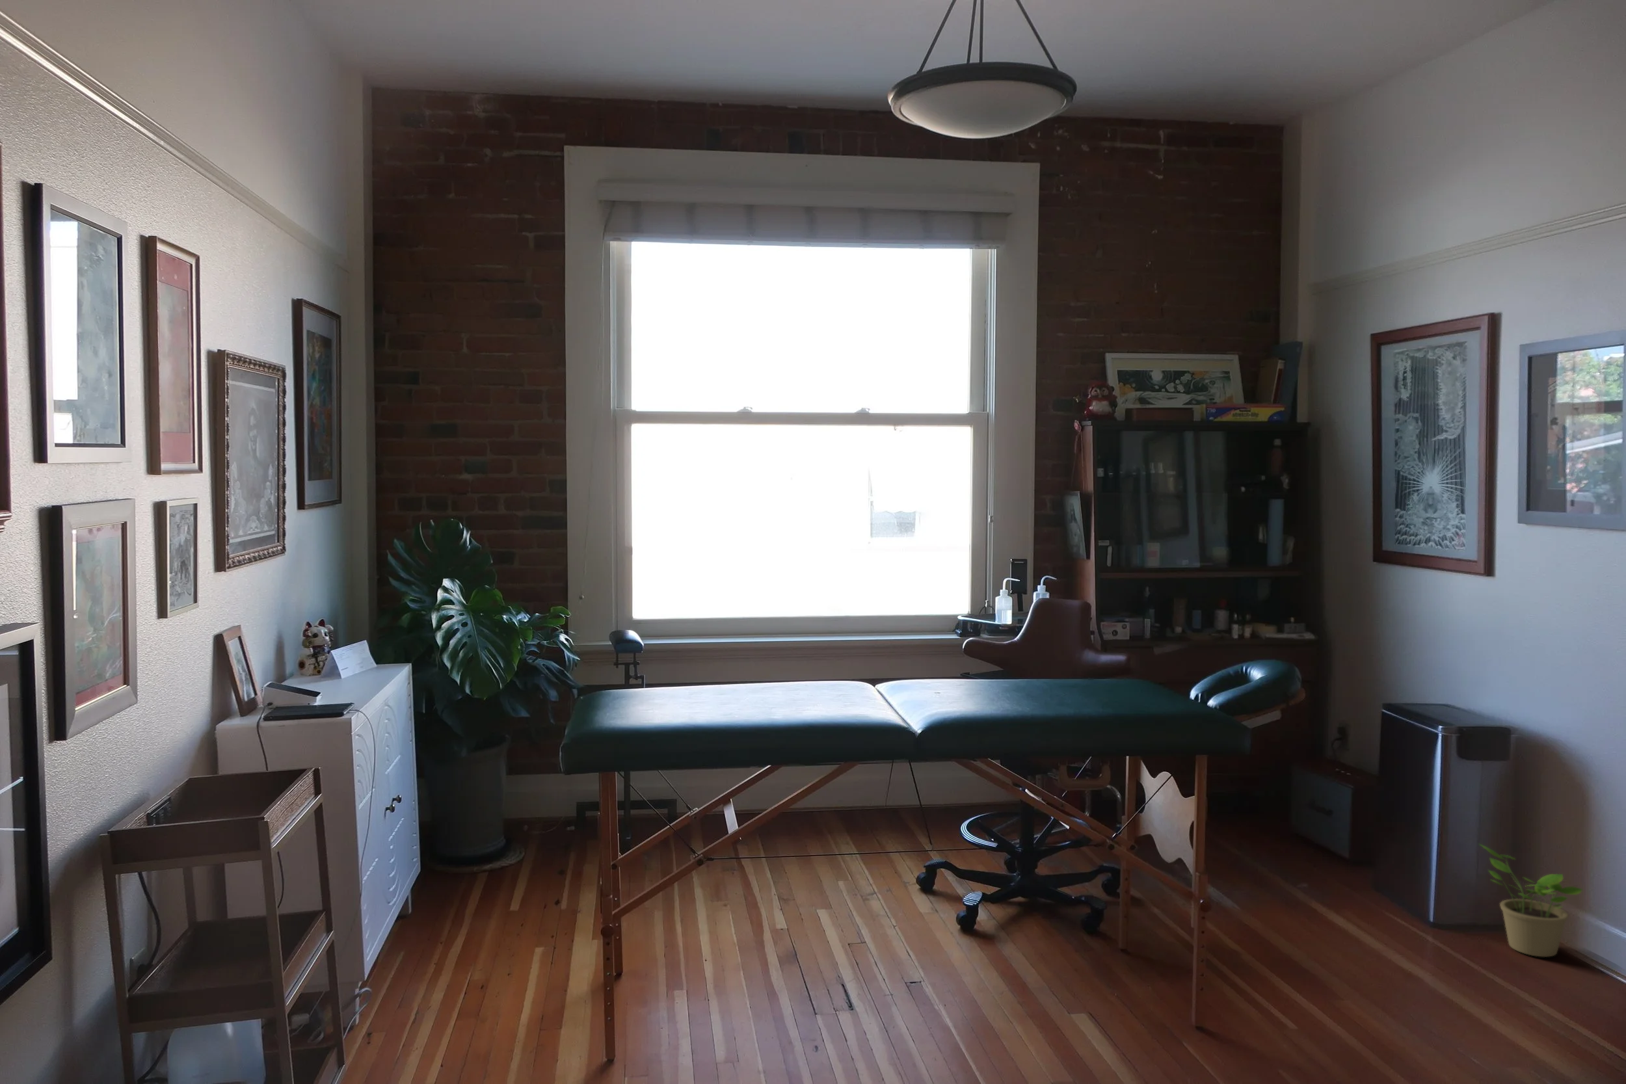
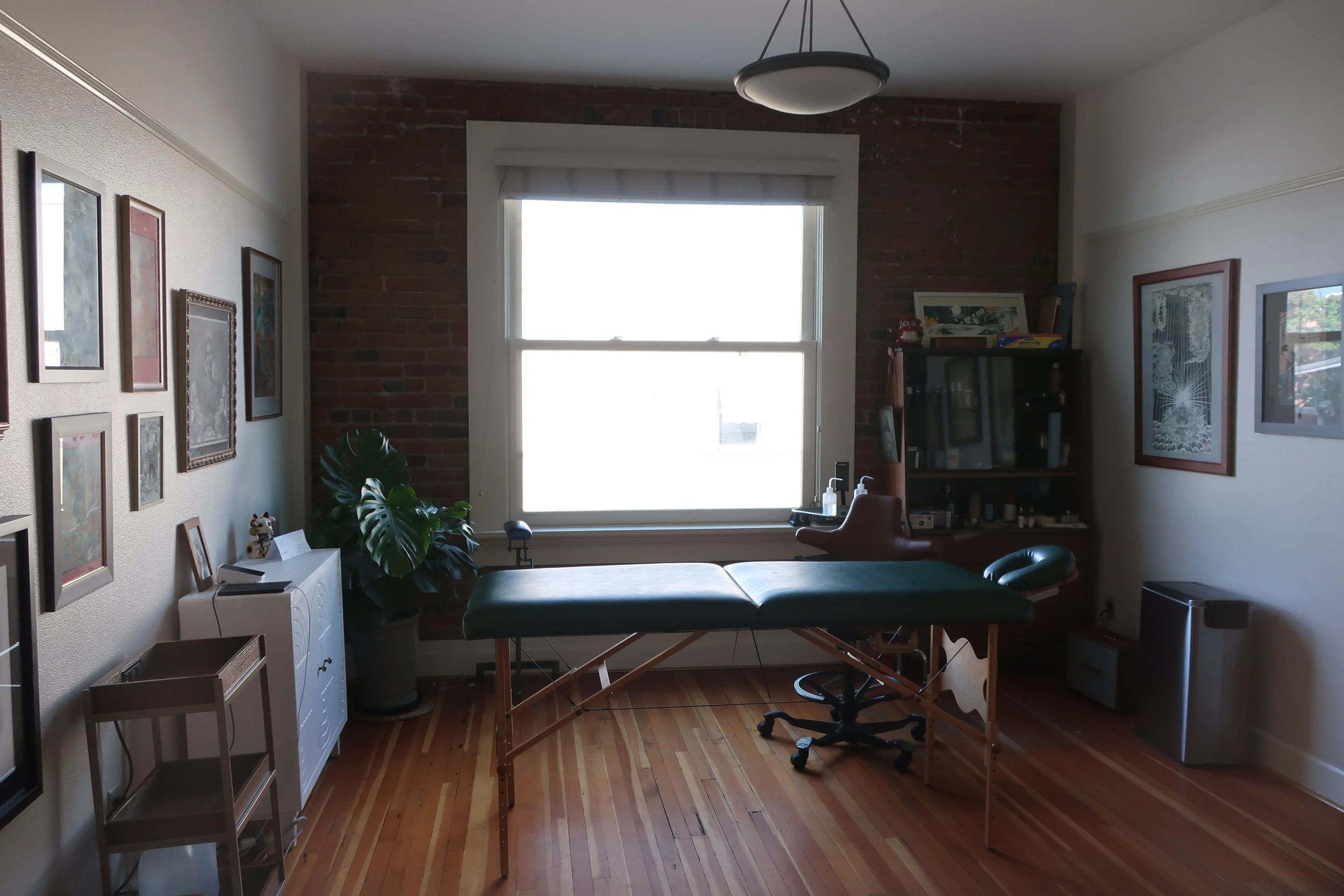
- potted plant [1477,843,1584,958]
